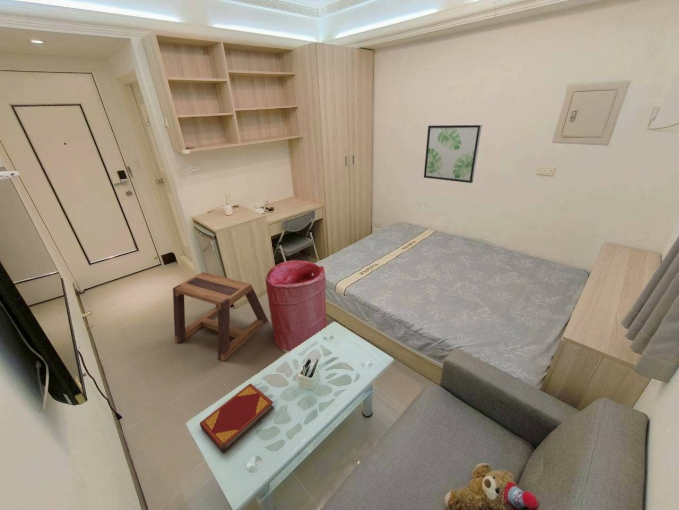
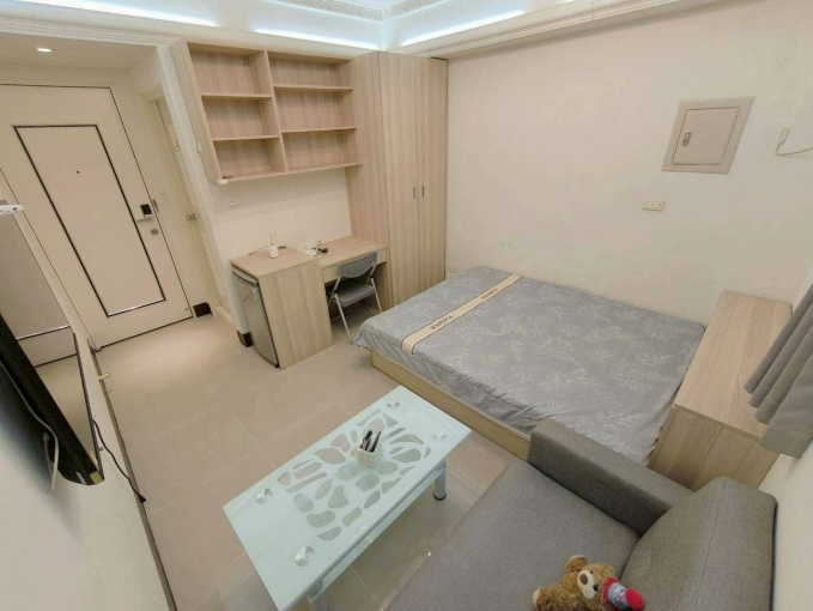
- stool [172,271,269,362]
- wall art [423,124,483,184]
- laundry hamper [264,259,327,353]
- hardback book [199,383,275,455]
